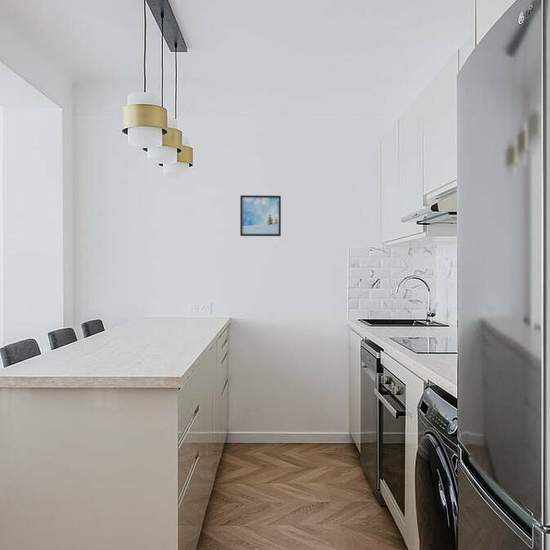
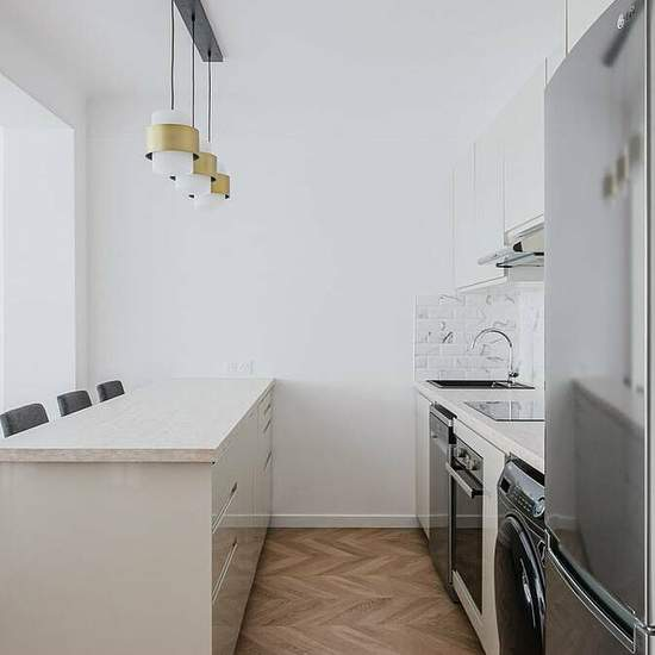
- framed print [239,194,282,237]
